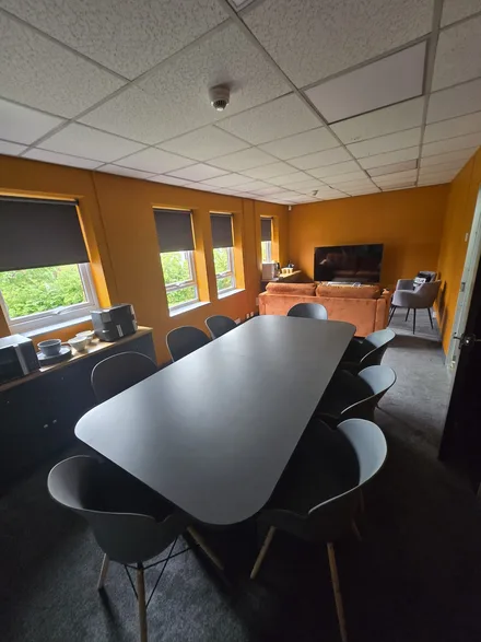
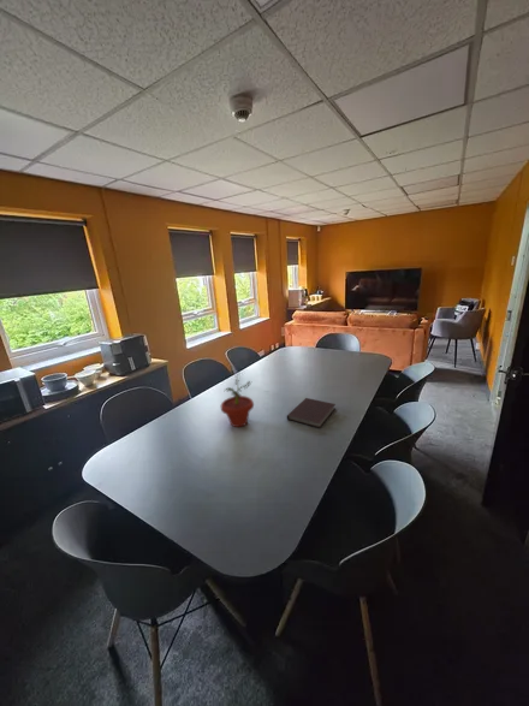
+ potted plant [220,372,255,428]
+ notebook [286,397,337,429]
